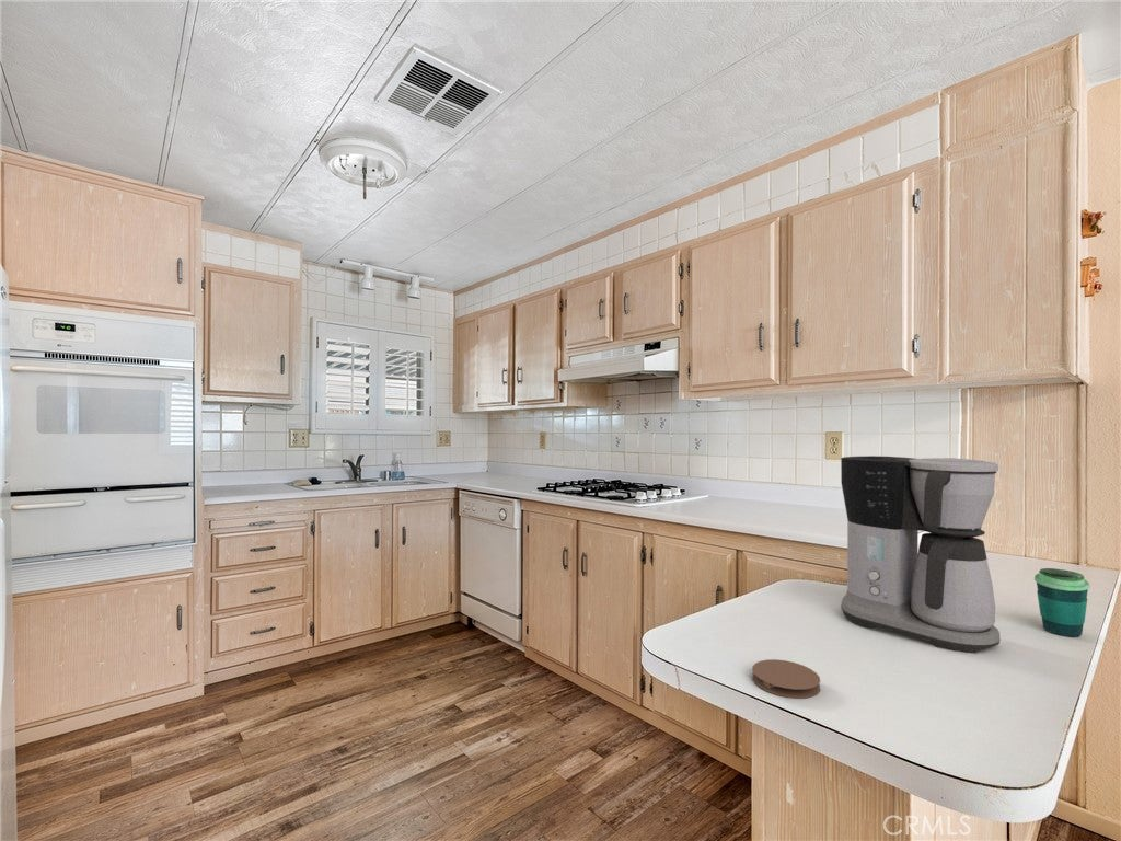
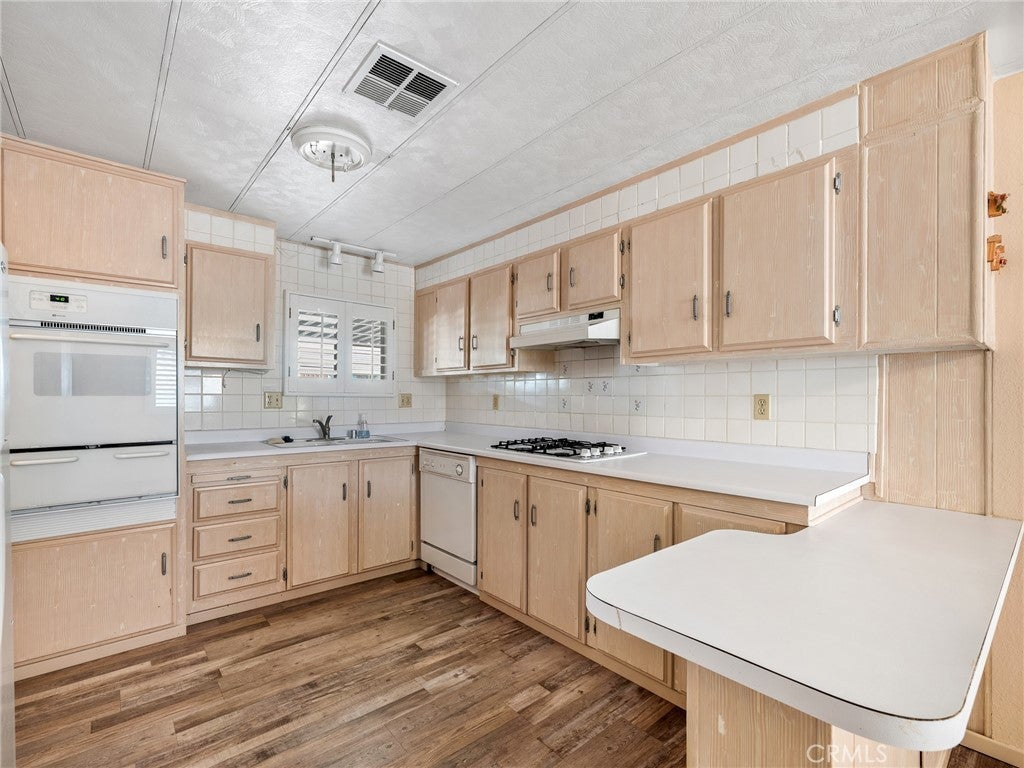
- cup [1033,567,1090,637]
- coffee maker [840,454,1002,655]
- coaster [751,658,821,700]
